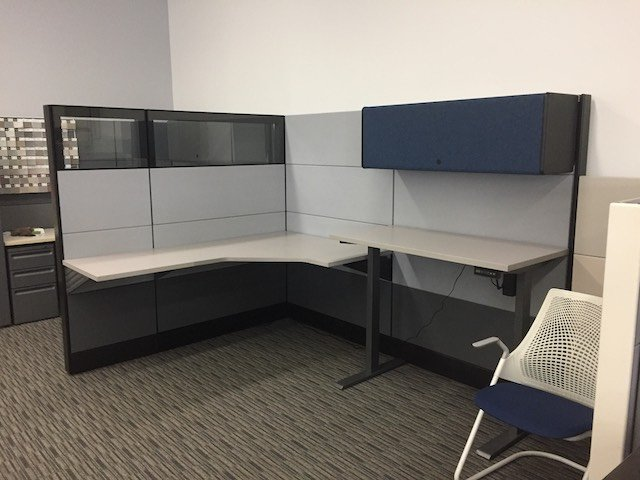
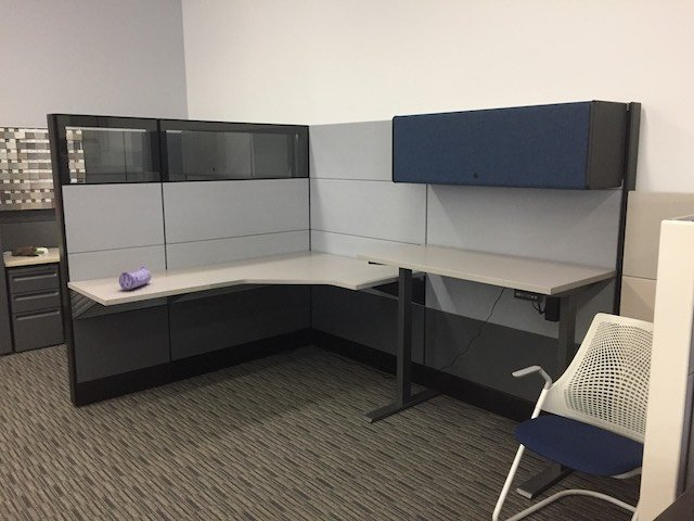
+ pencil case [118,266,152,291]
